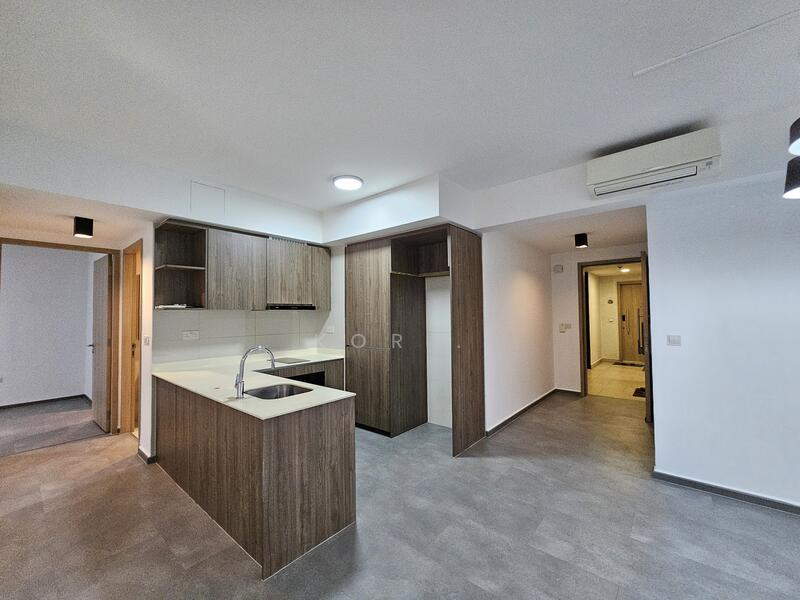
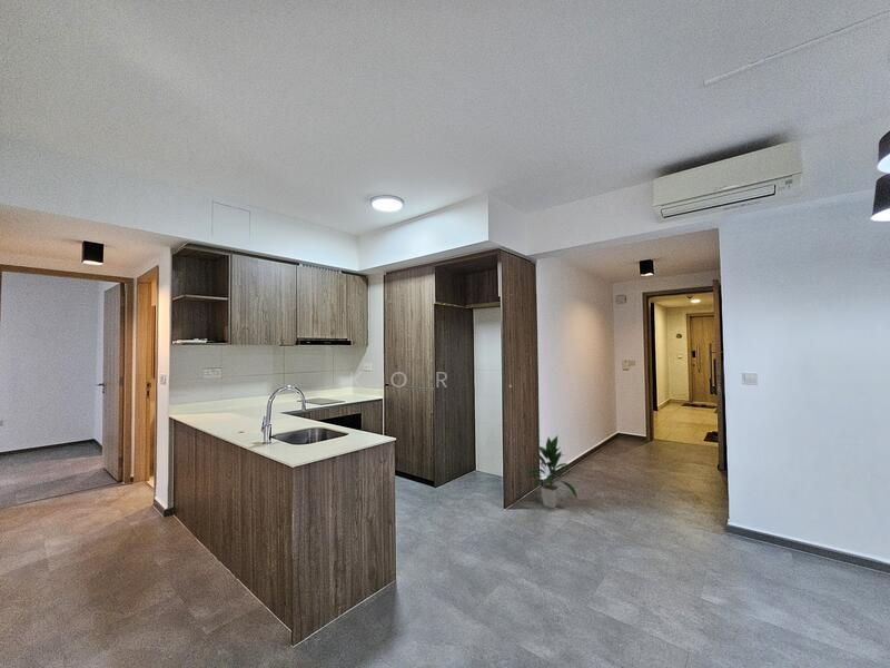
+ indoor plant [525,435,578,509]
